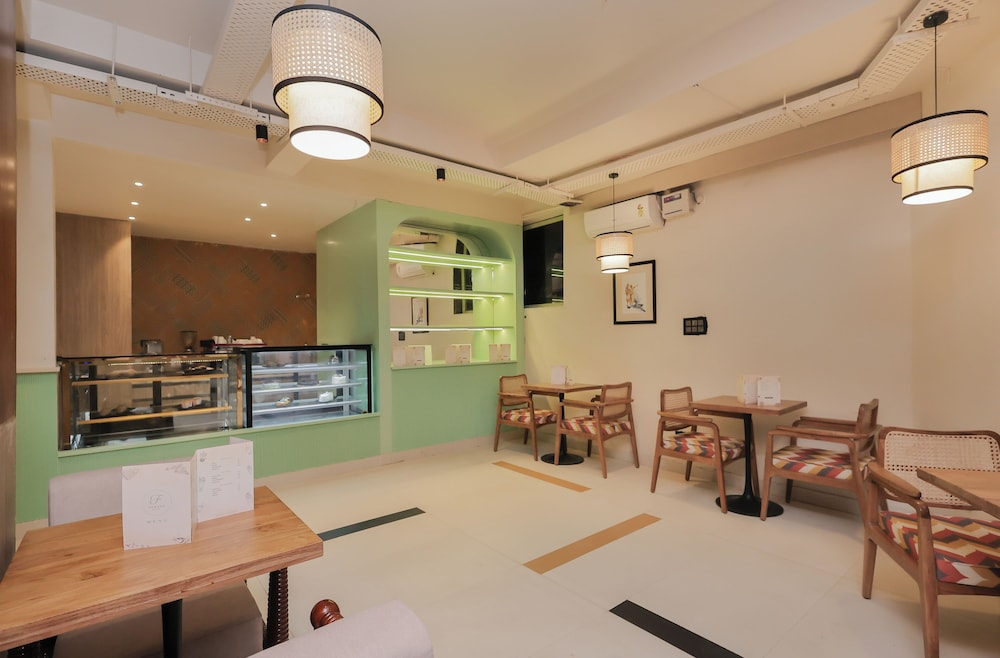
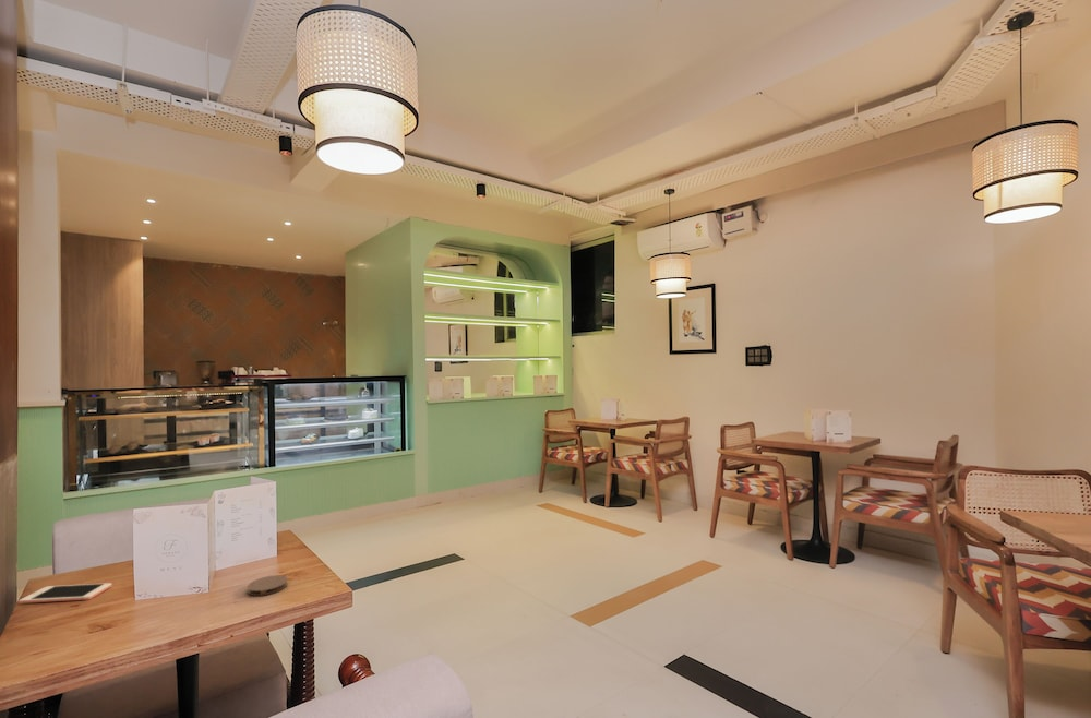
+ cell phone [17,582,113,605]
+ coaster [247,574,288,597]
